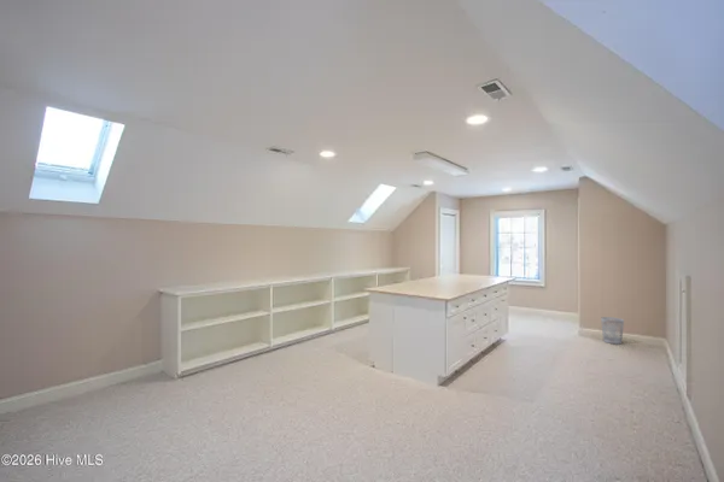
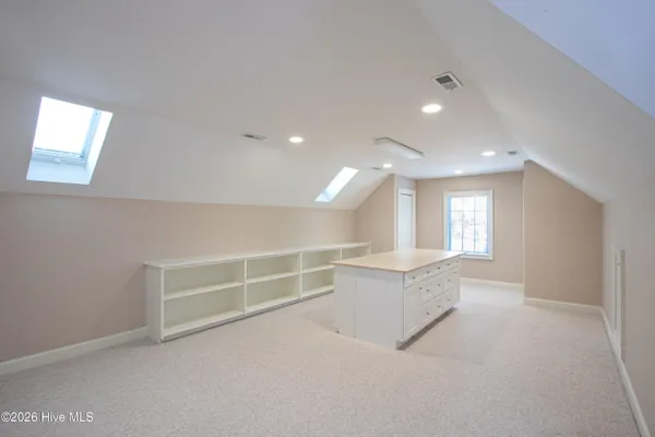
- wastebasket [600,316,625,345]
